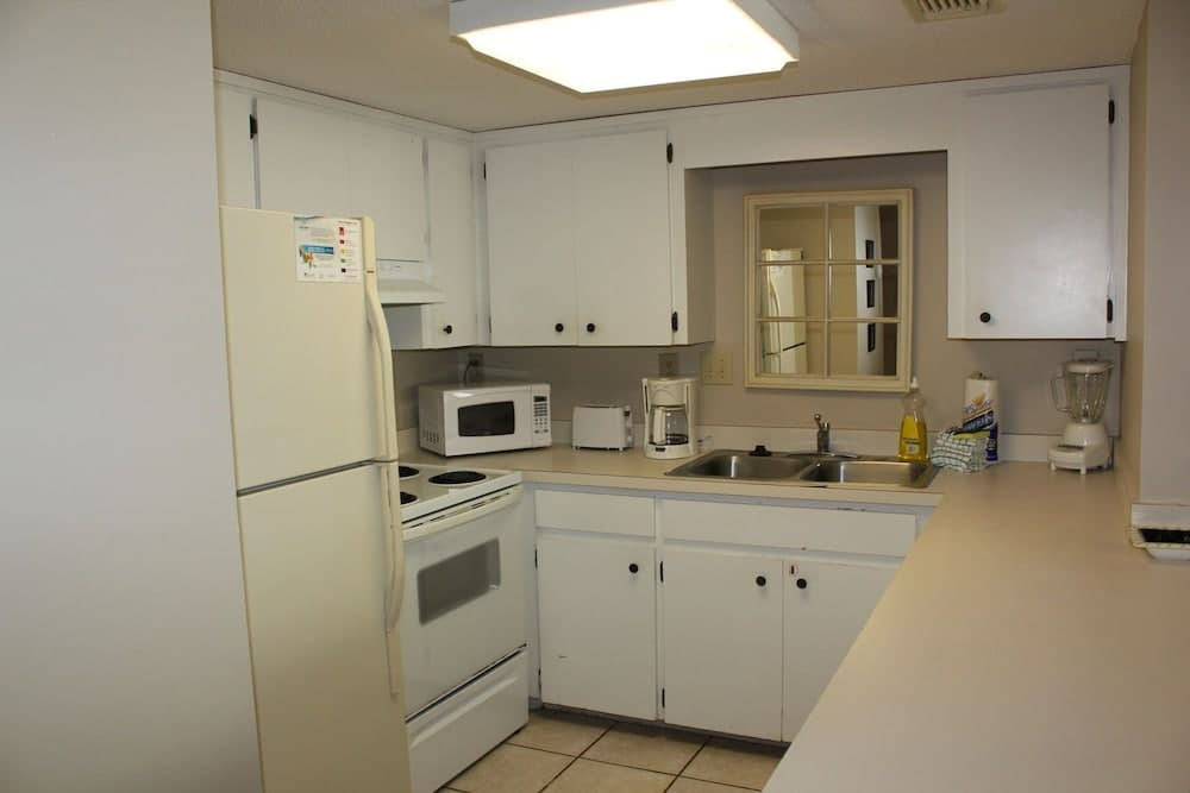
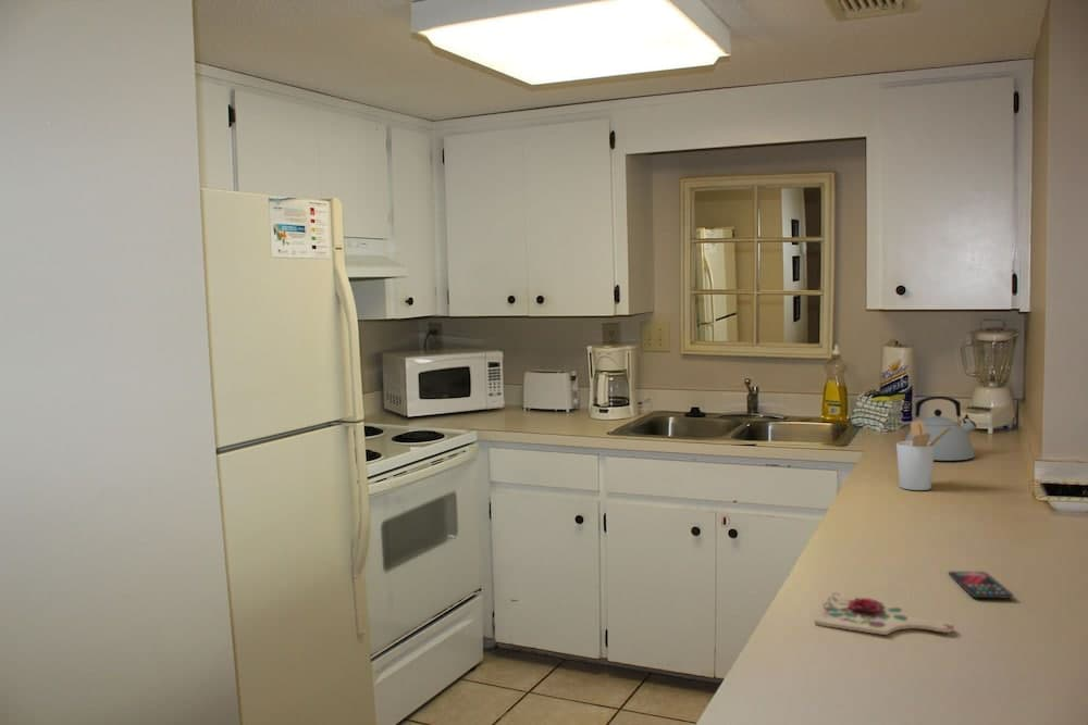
+ smartphone [948,571,1014,599]
+ utensil holder [895,418,954,491]
+ cutting board [814,591,955,636]
+ kettle [904,396,977,462]
